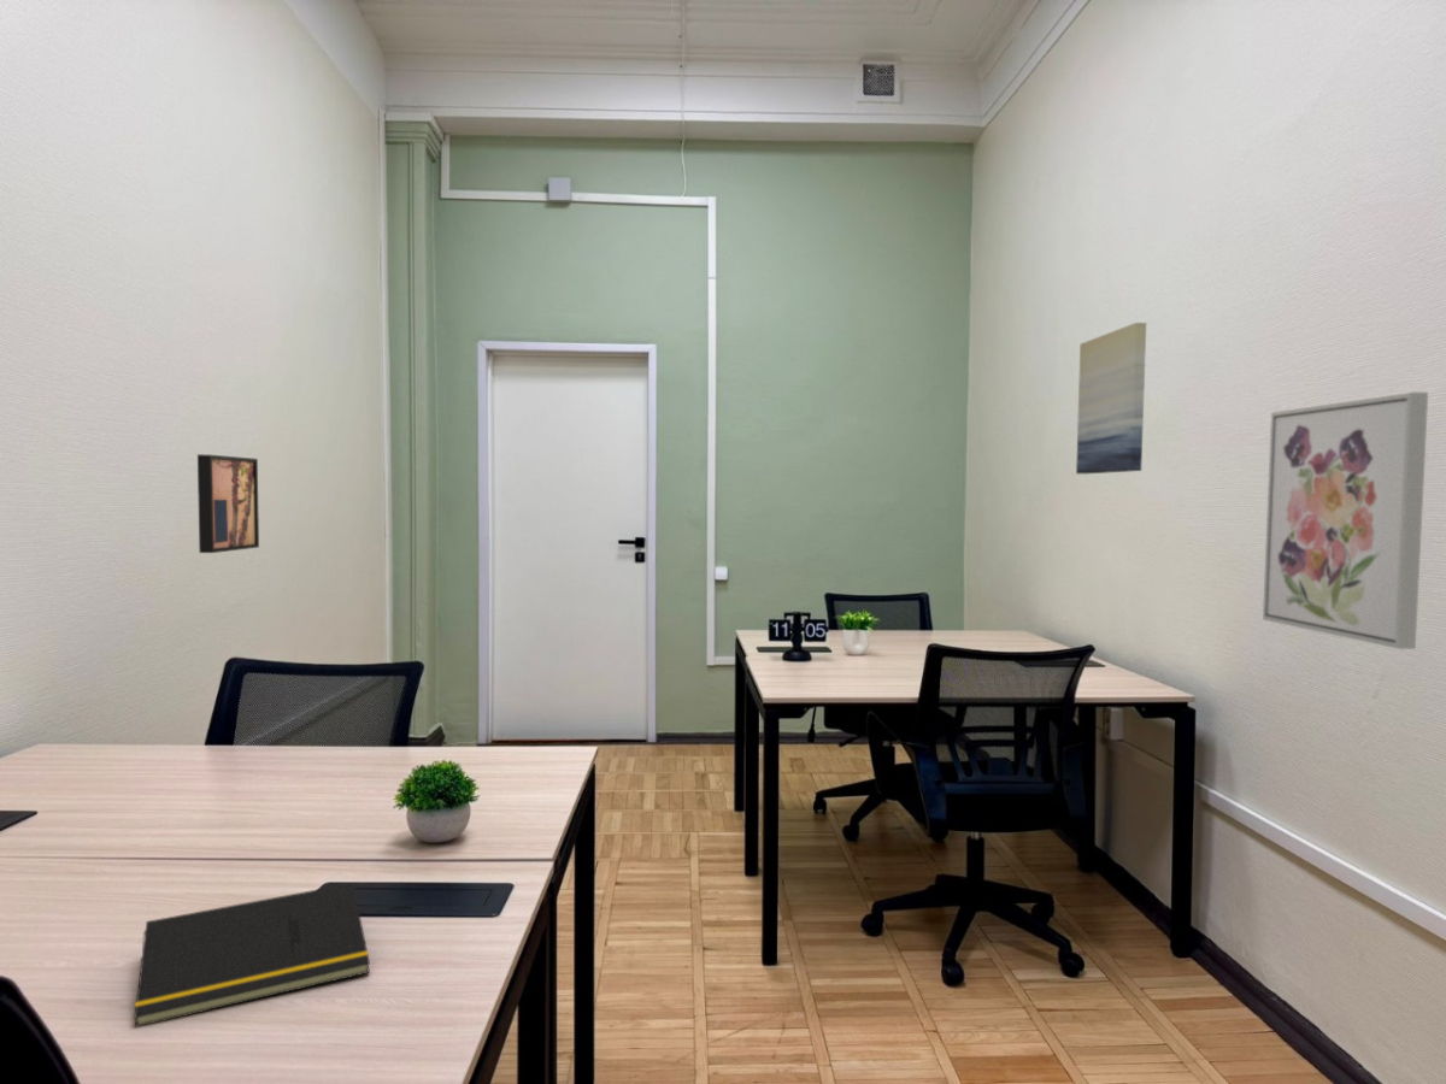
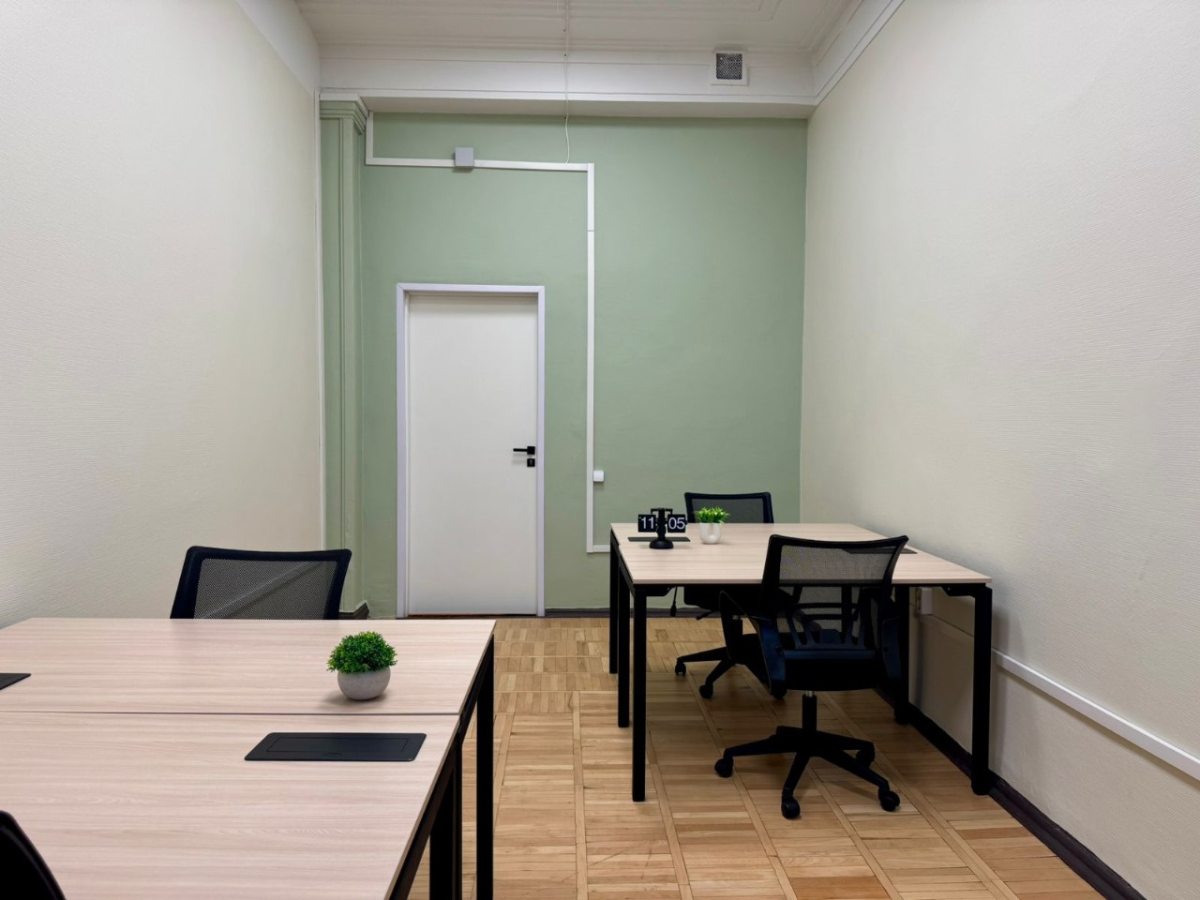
- wall art [1075,322,1147,475]
- wall art [196,453,260,554]
- wall art [1262,391,1429,650]
- notepad [133,882,371,1029]
